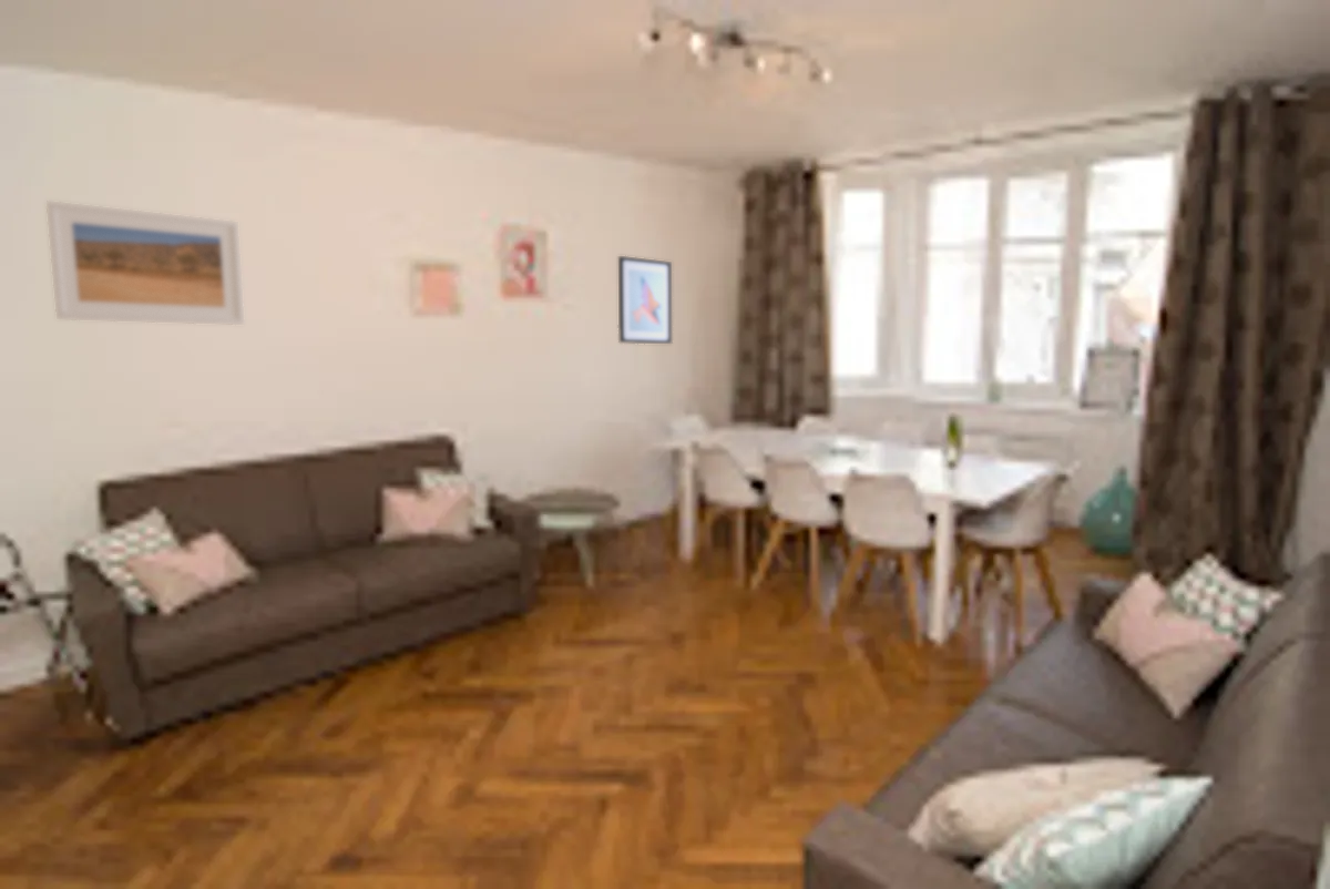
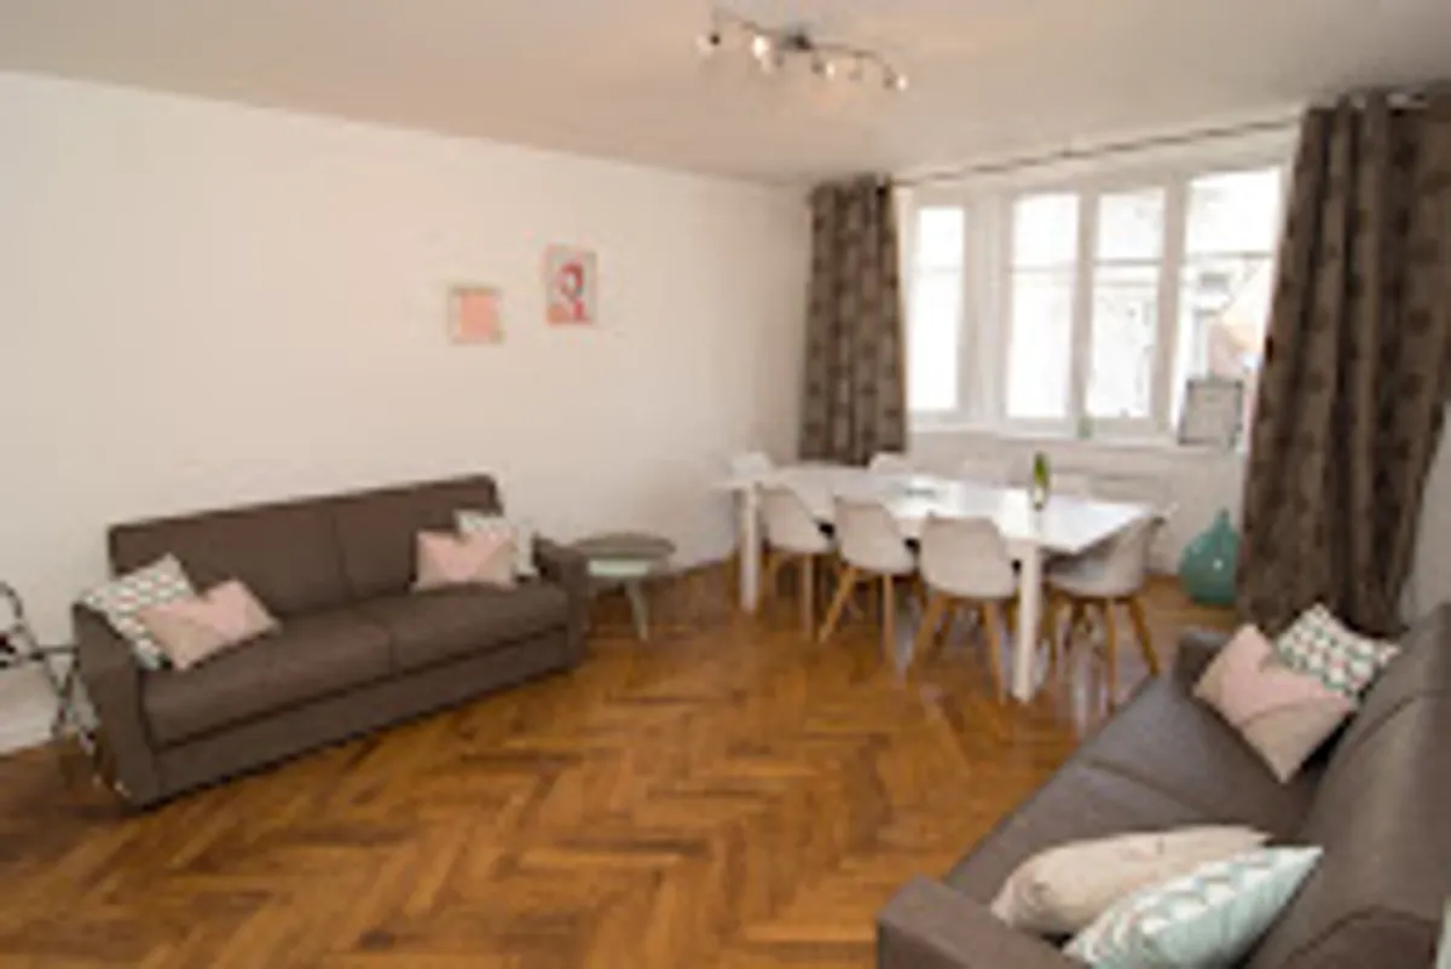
- wall art [617,255,673,345]
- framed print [45,200,245,326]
